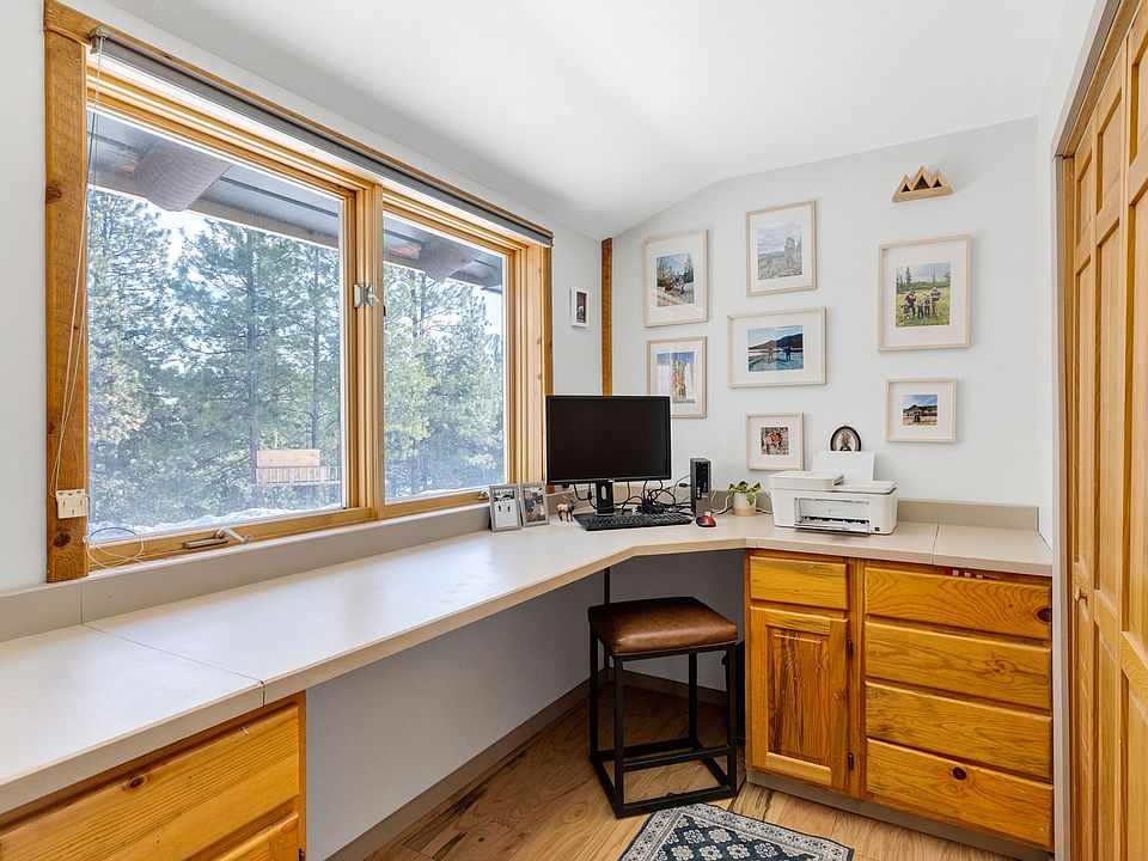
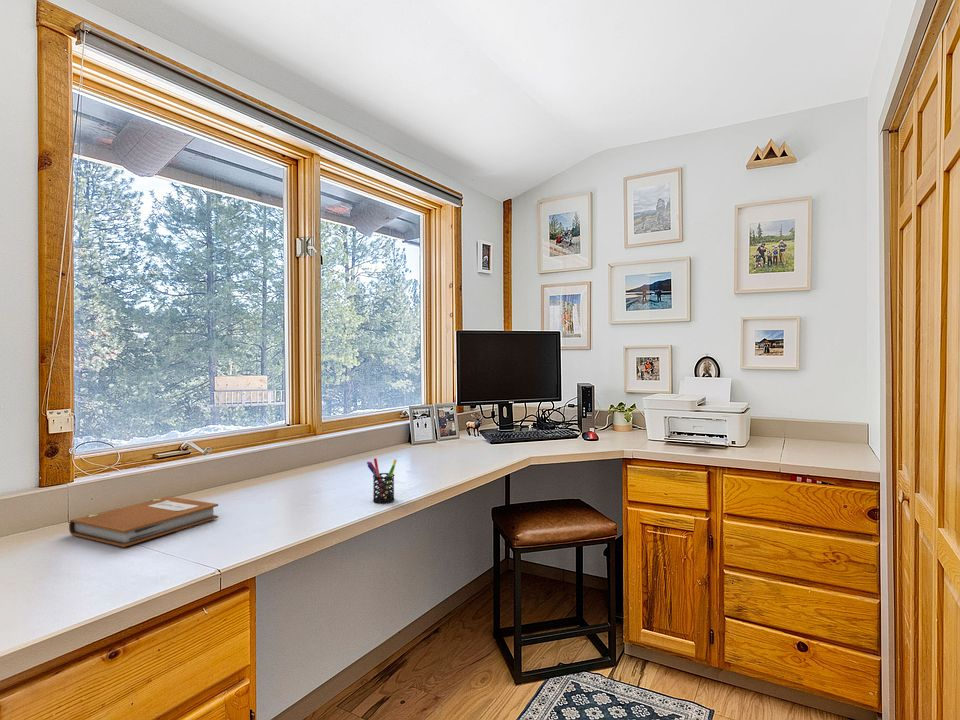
+ notebook [68,495,219,548]
+ pen holder [366,457,397,504]
